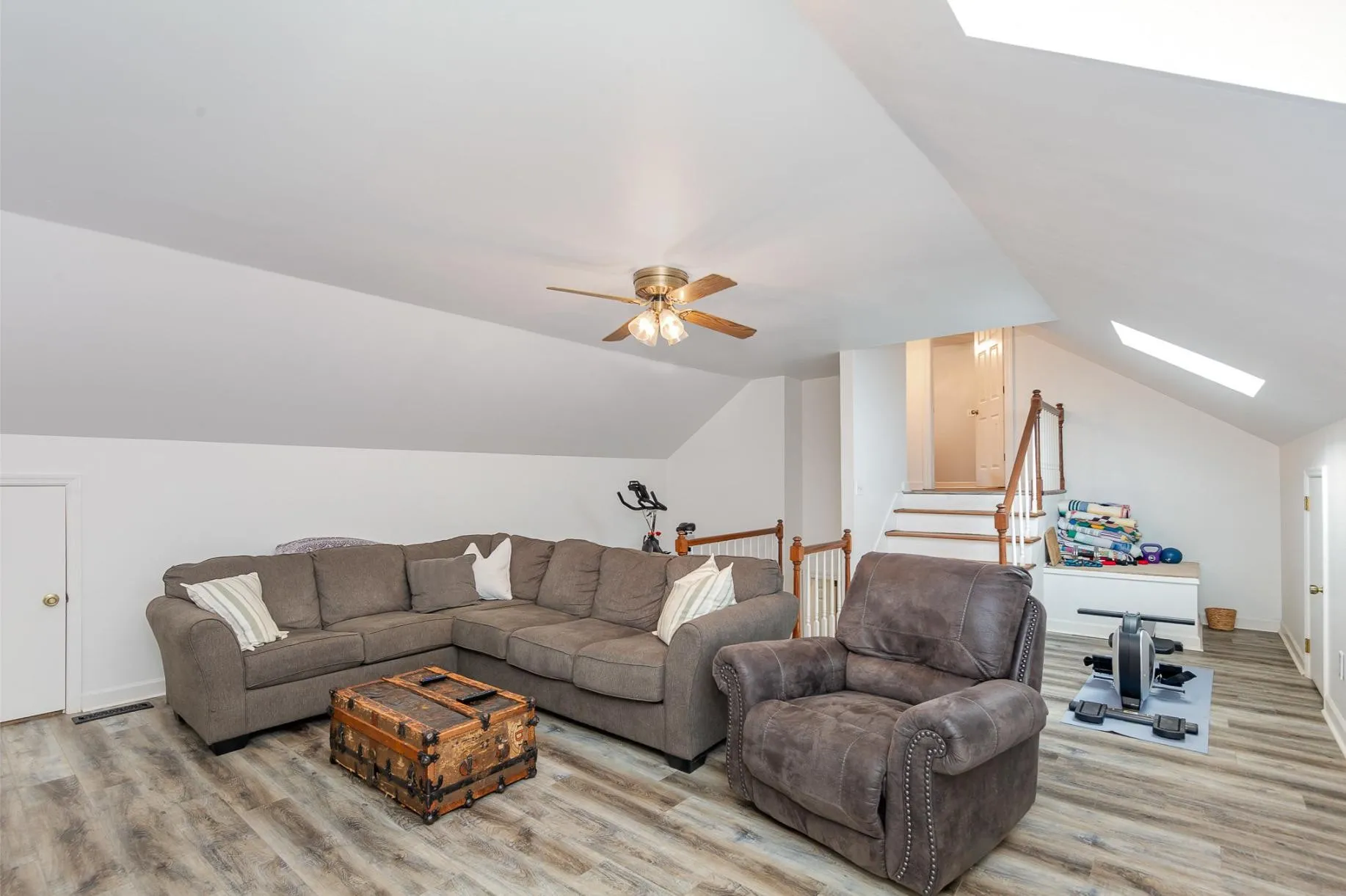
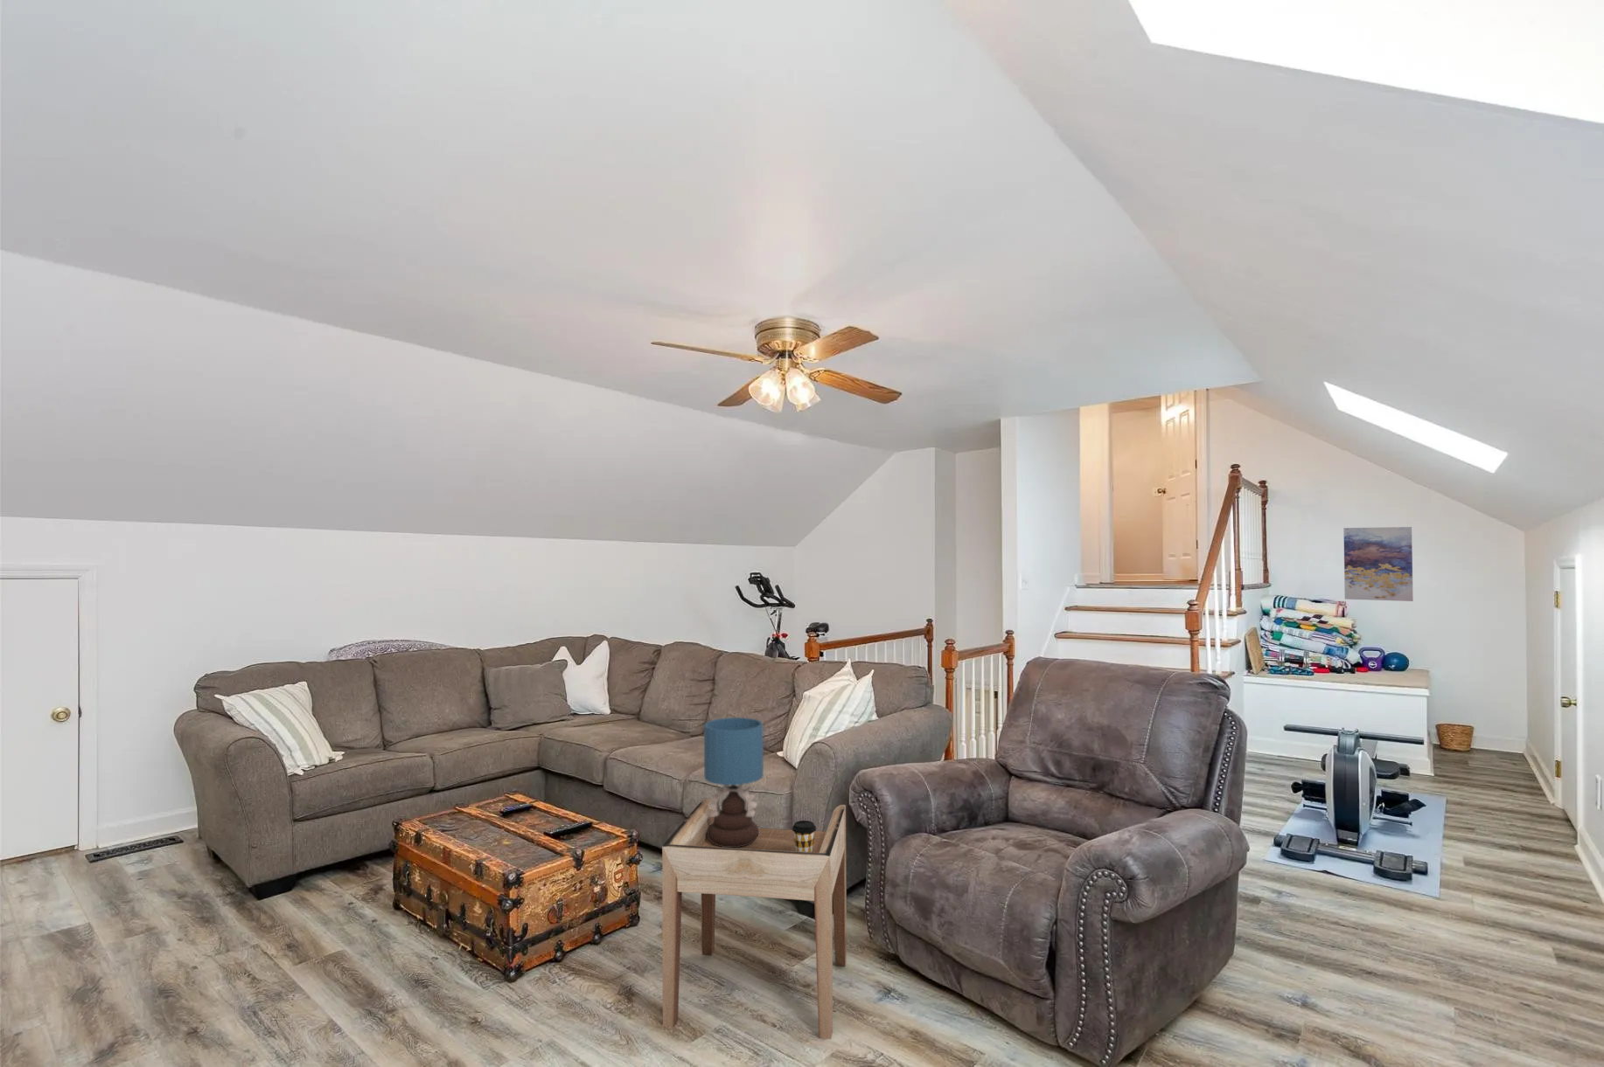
+ side table [661,797,847,1040]
+ coffee cup [791,819,816,851]
+ wall art [1343,526,1415,603]
+ table lamp [703,717,764,847]
